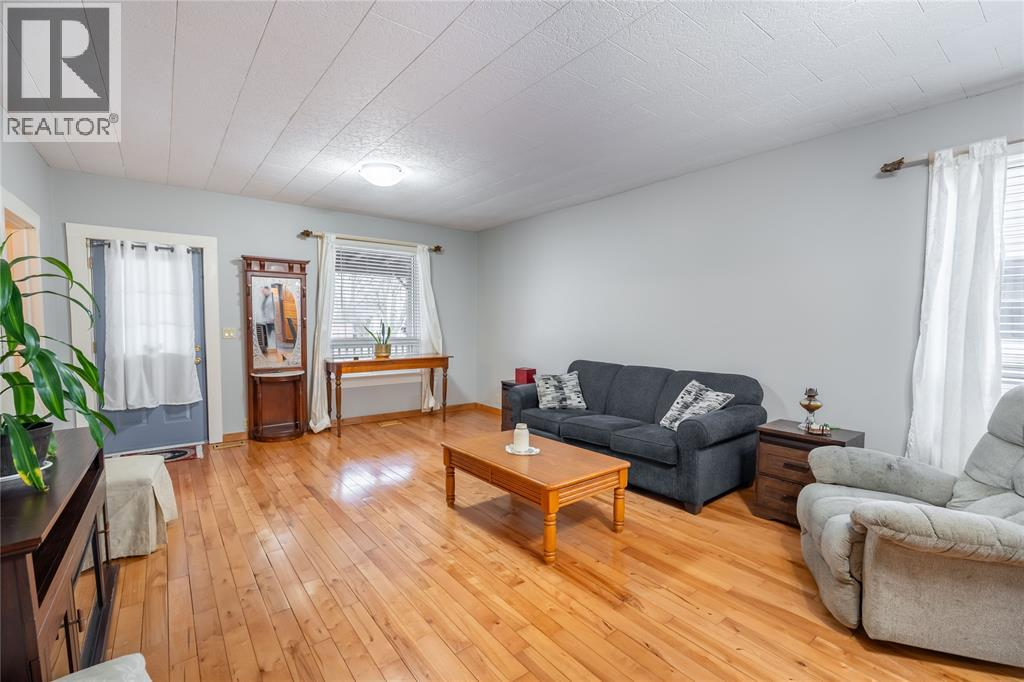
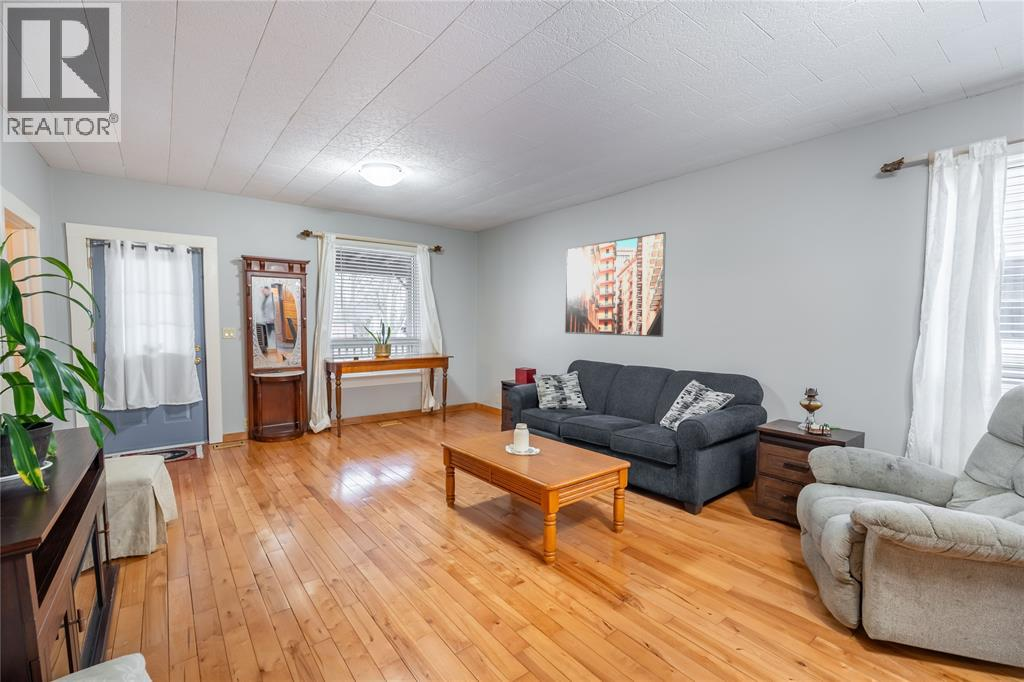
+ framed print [564,231,667,338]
